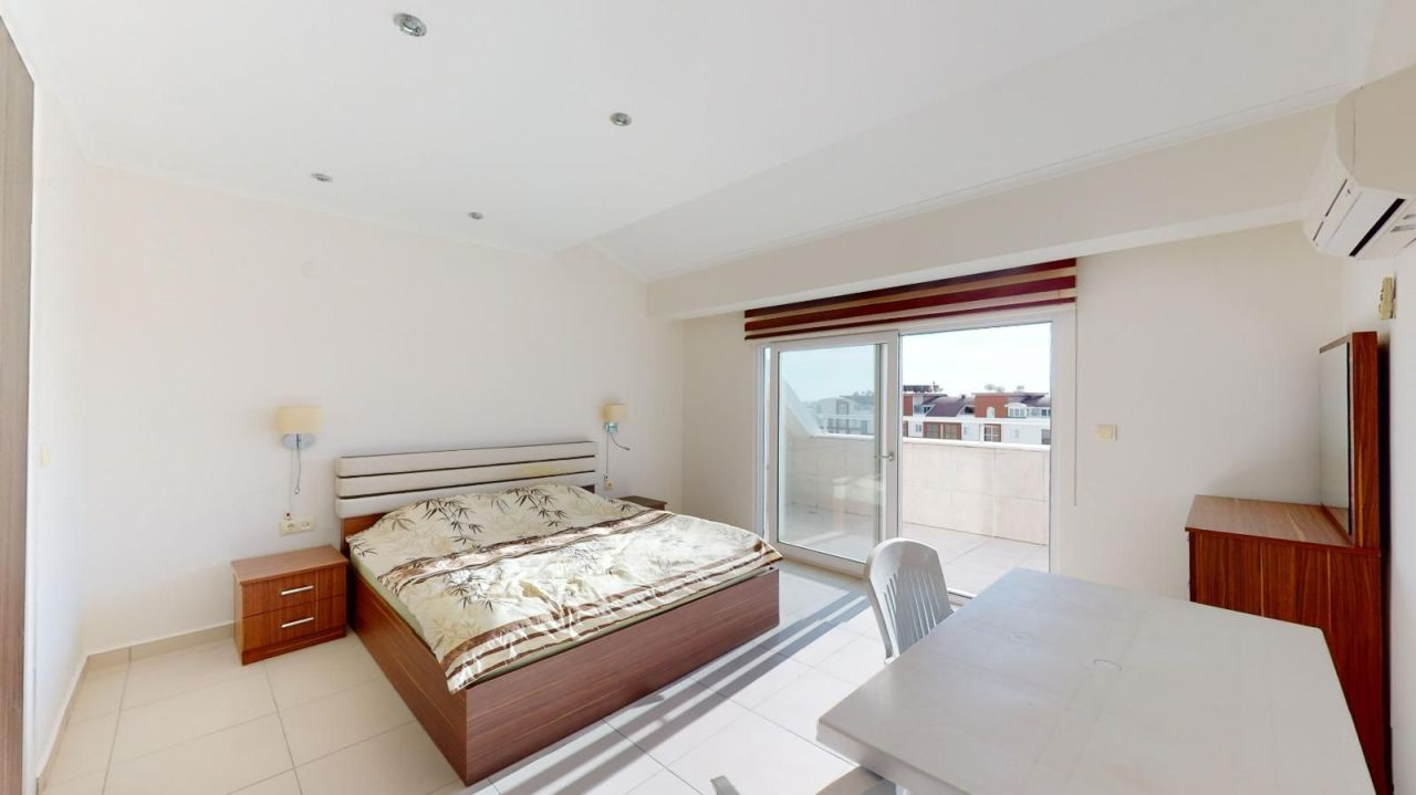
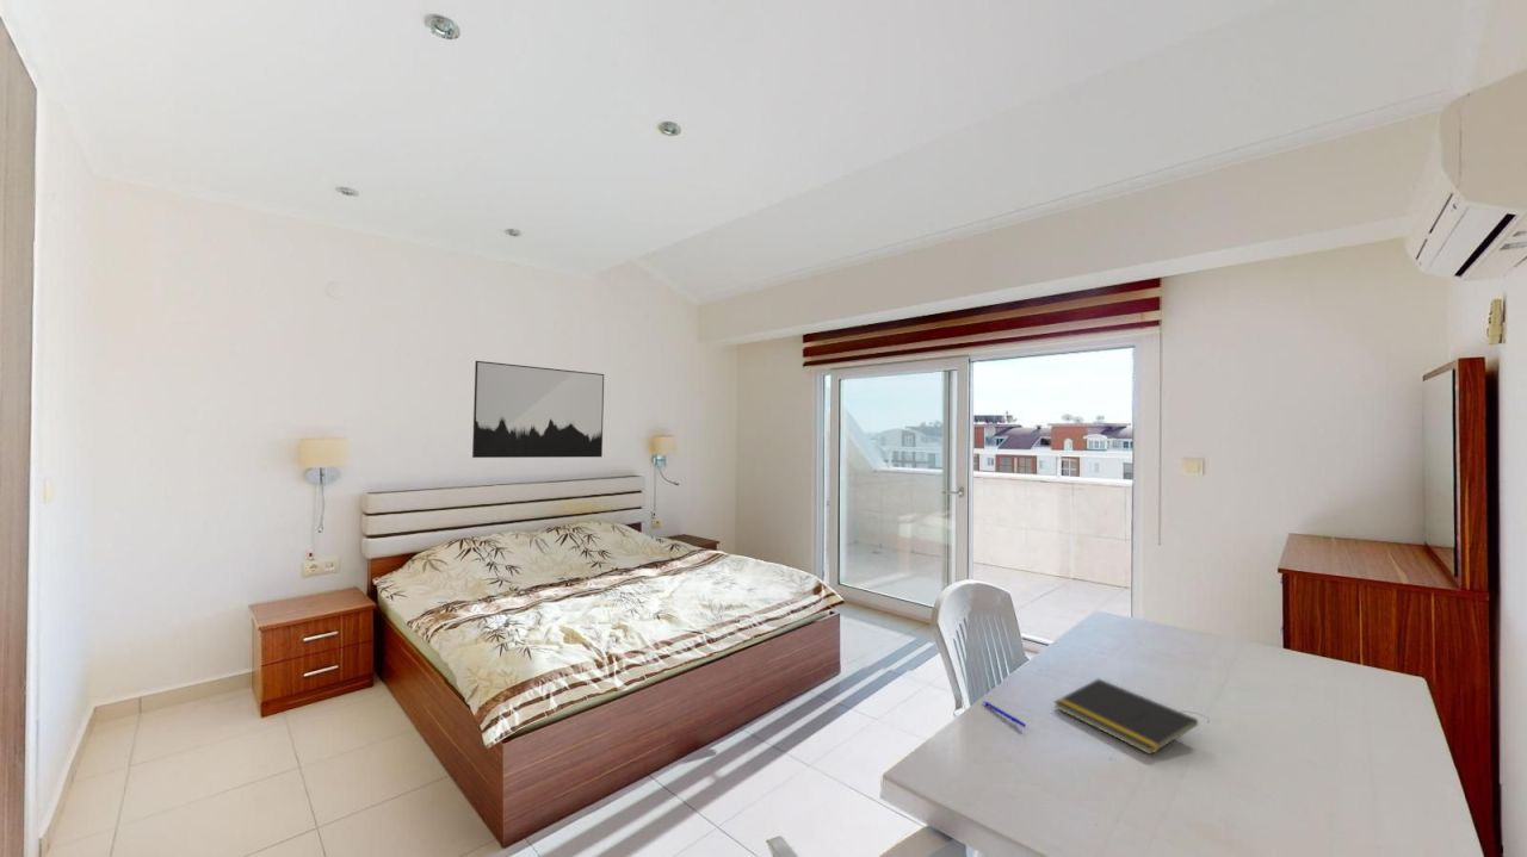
+ pen [982,700,1027,728]
+ notepad [1052,678,1199,756]
+ wall art [471,360,605,459]
